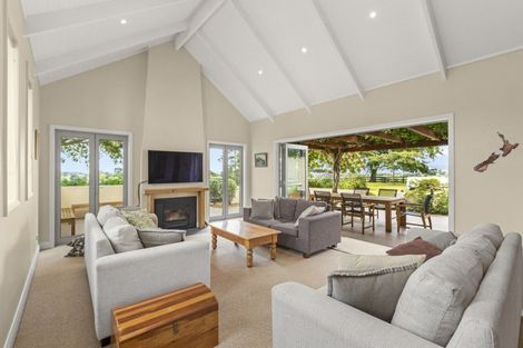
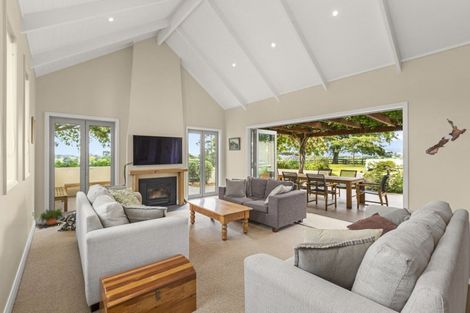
+ potted plant [39,207,65,226]
